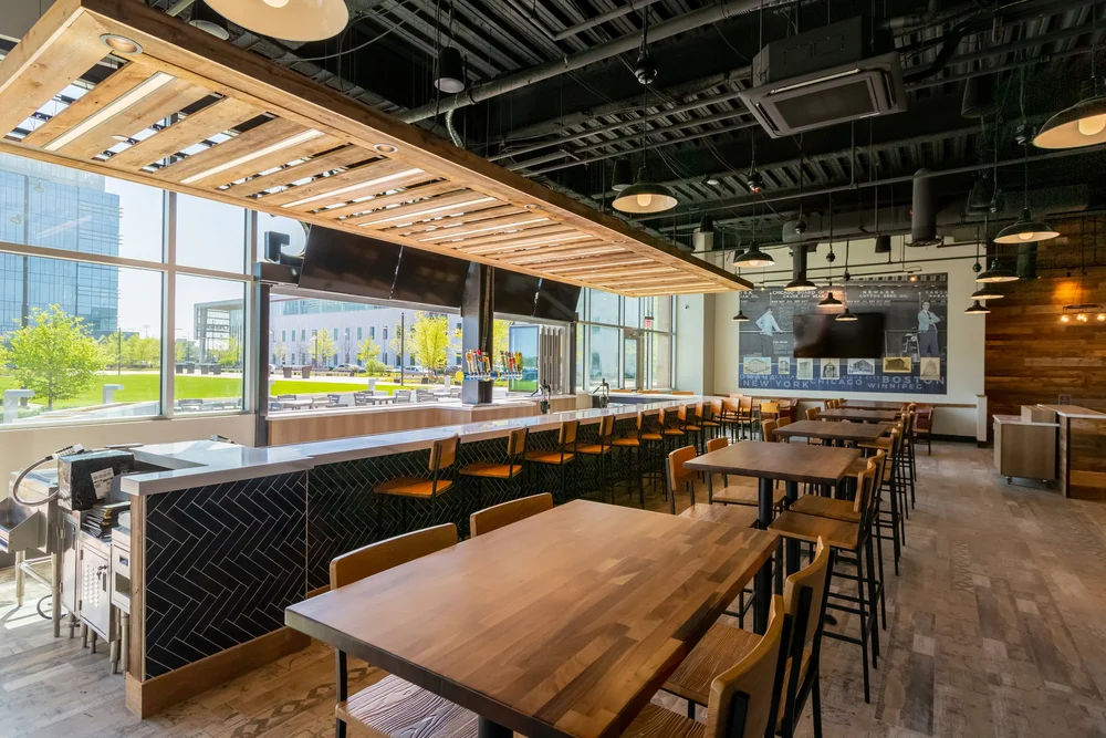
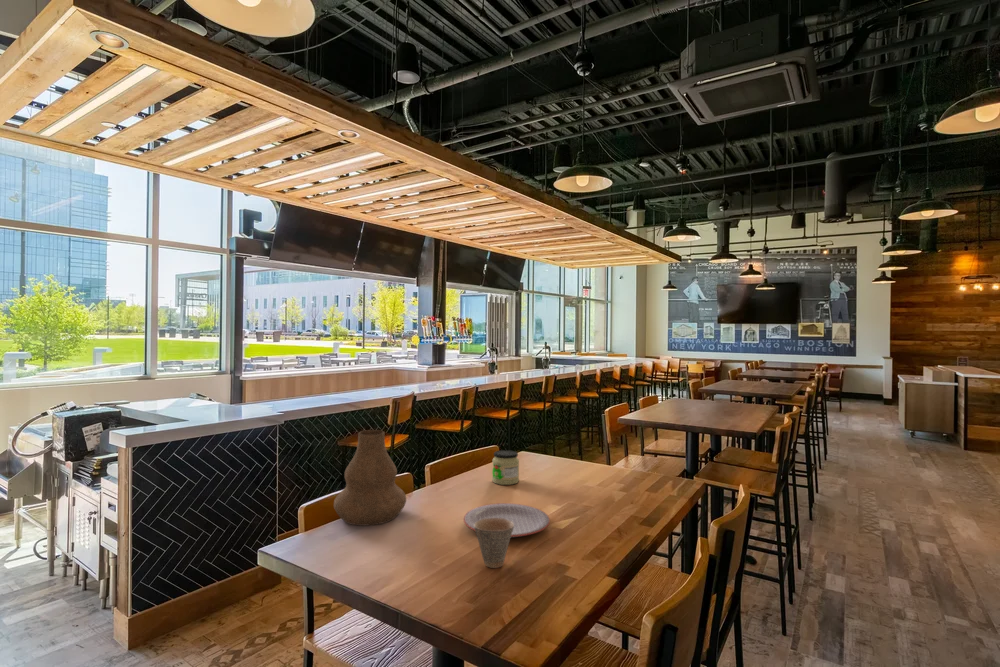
+ plate [462,502,551,538]
+ jar [491,449,520,486]
+ cup [474,518,514,569]
+ vase [333,429,407,527]
